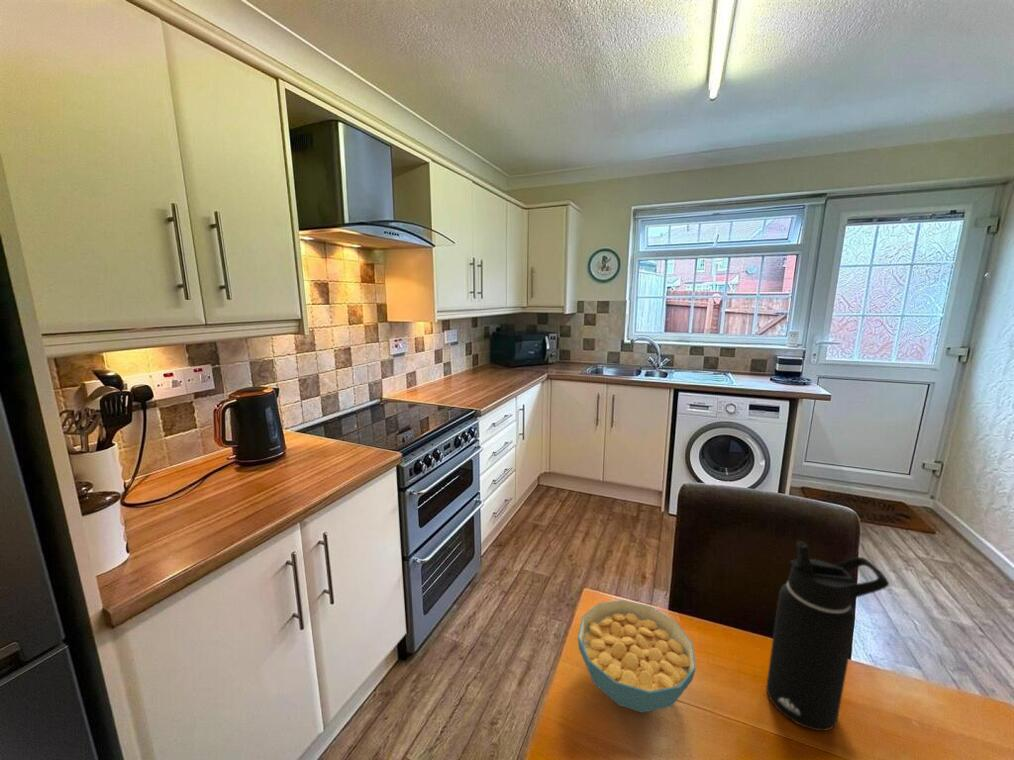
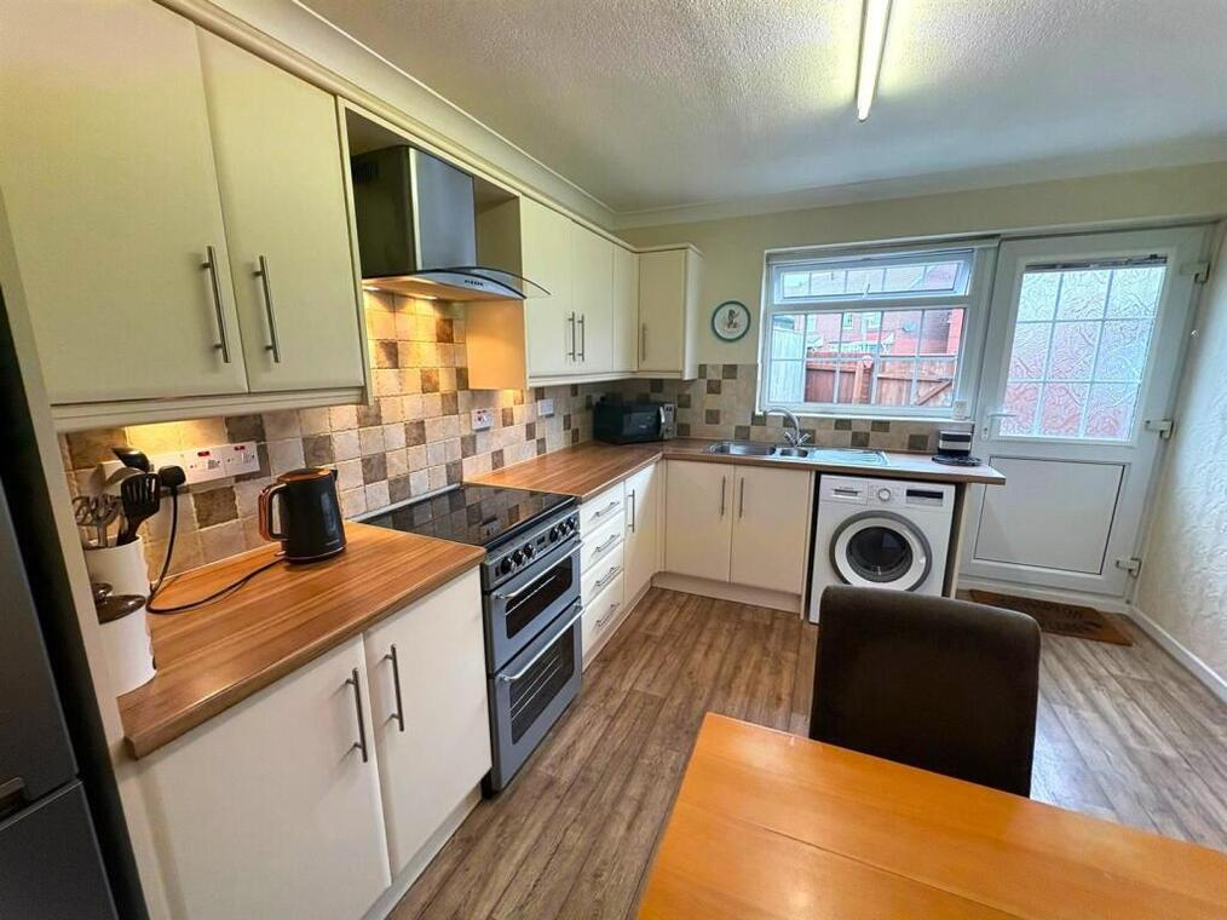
- water bottle [765,540,890,732]
- cereal bowl [577,599,697,714]
